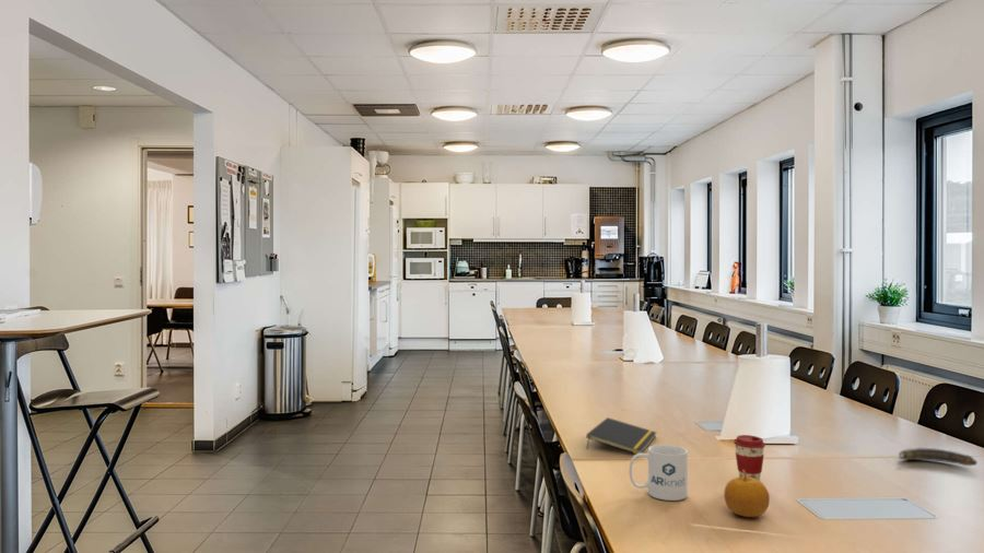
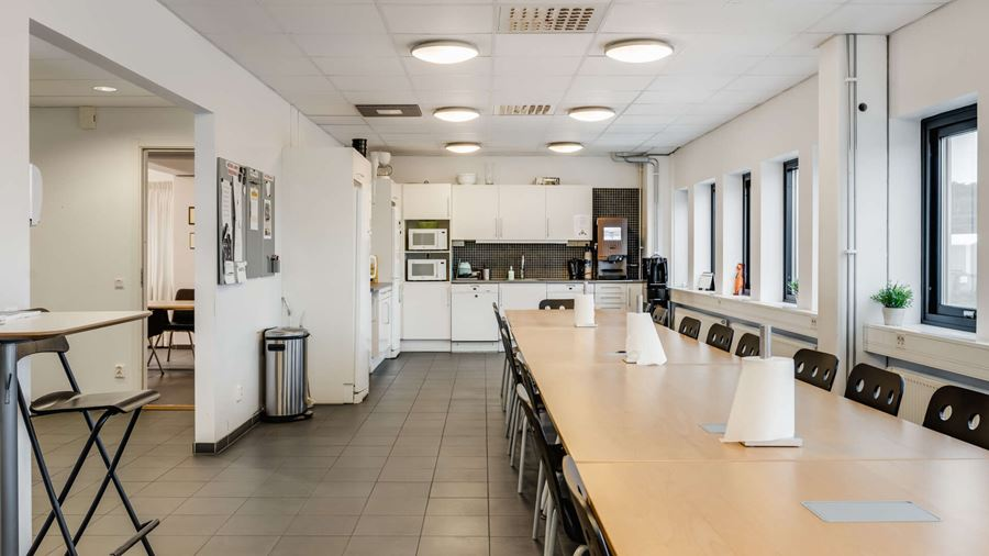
- banana [898,446,979,467]
- notepad [585,416,657,455]
- mug [628,444,689,502]
- coffee cup [733,434,766,481]
- fruit [723,470,771,518]
